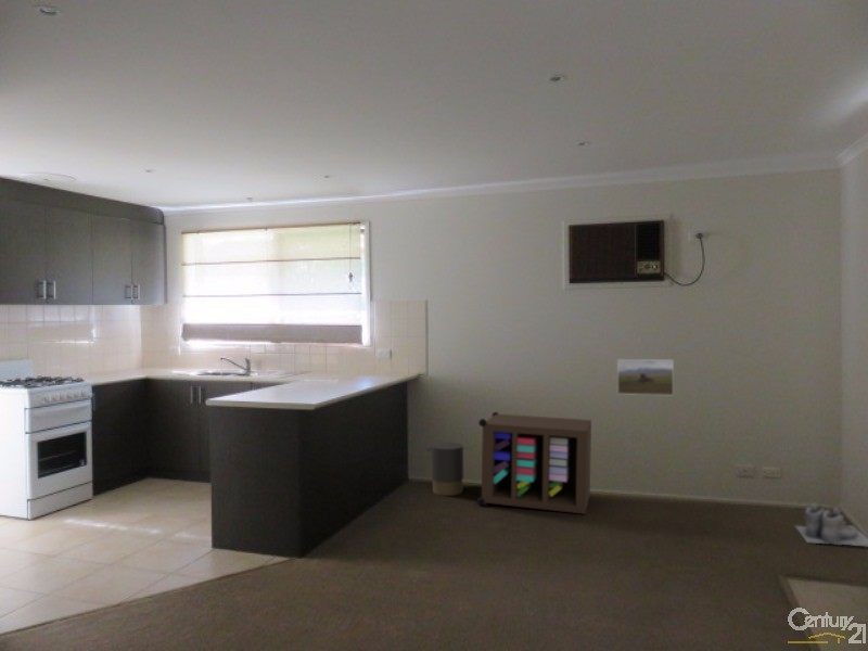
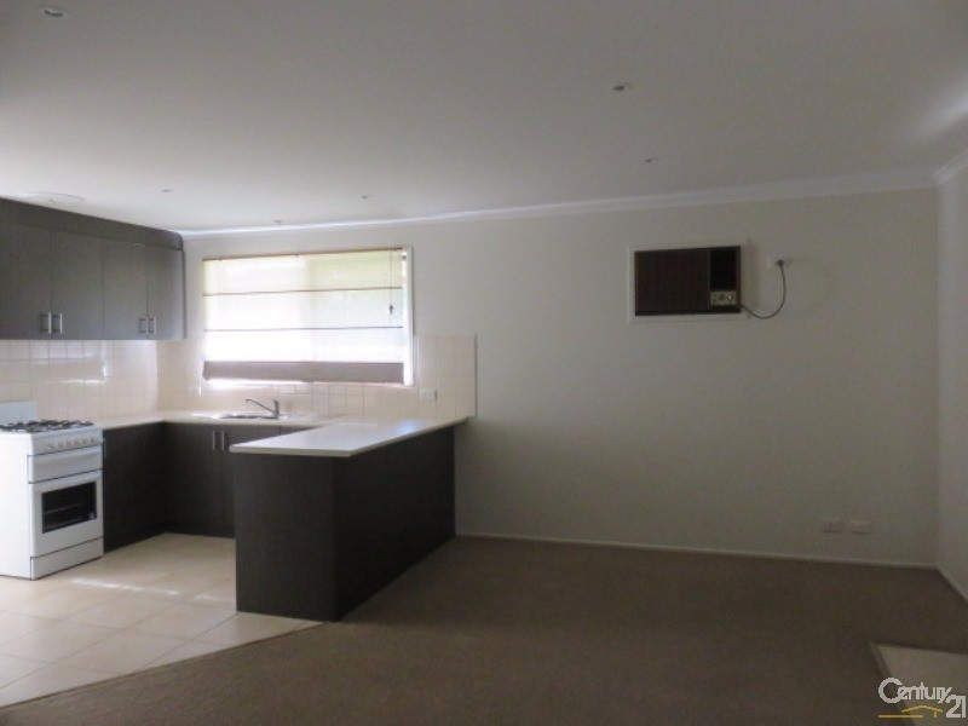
- trash can [424,442,464,497]
- boots [794,502,868,548]
- storage cabinet [476,411,592,515]
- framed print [616,358,675,396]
